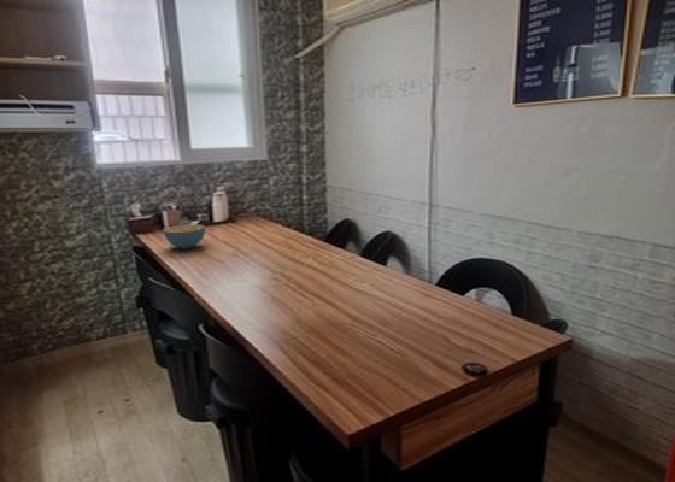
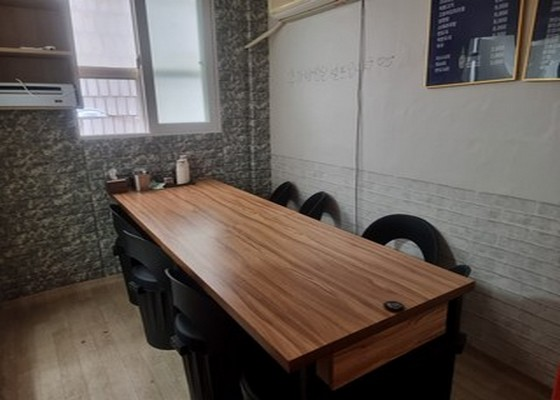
- cereal bowl [162,223,206,249]
